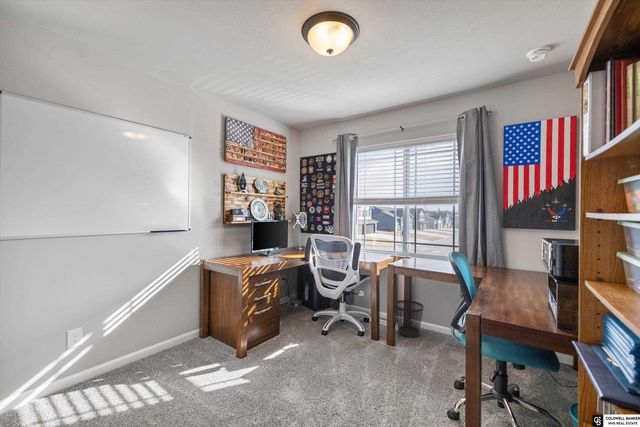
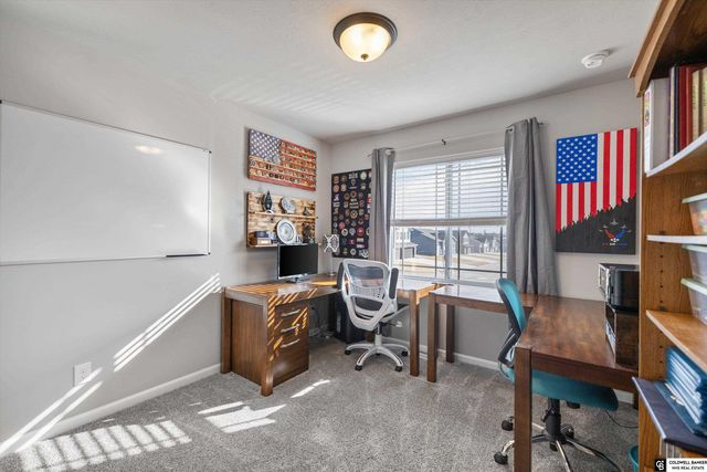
- wastebasket [395,299,425,338]
